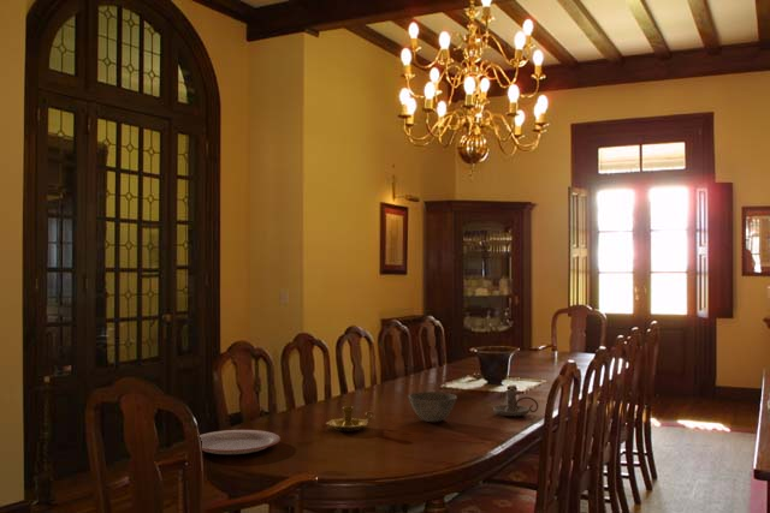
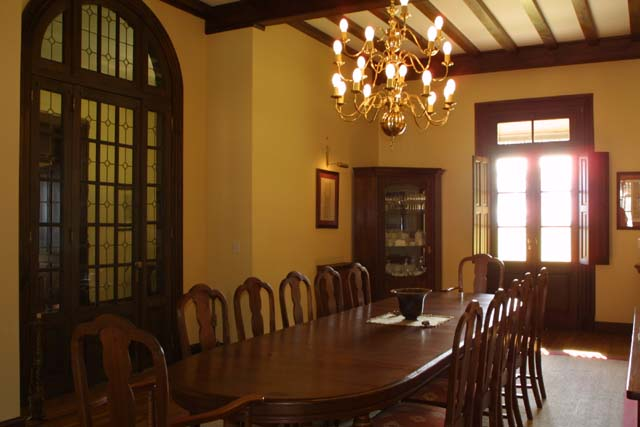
- bowl [408,390,458,424]
- candlestick [325,405,374,433]
- candle holder [492,389,539,417]
- plate [199,429,282,455]
